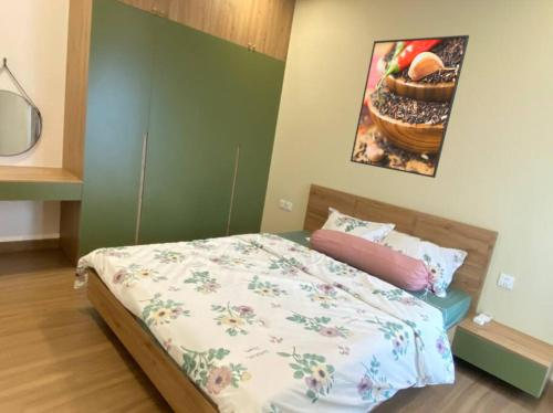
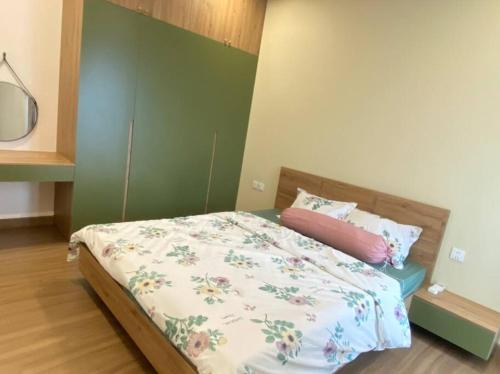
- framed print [349,34,470,179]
